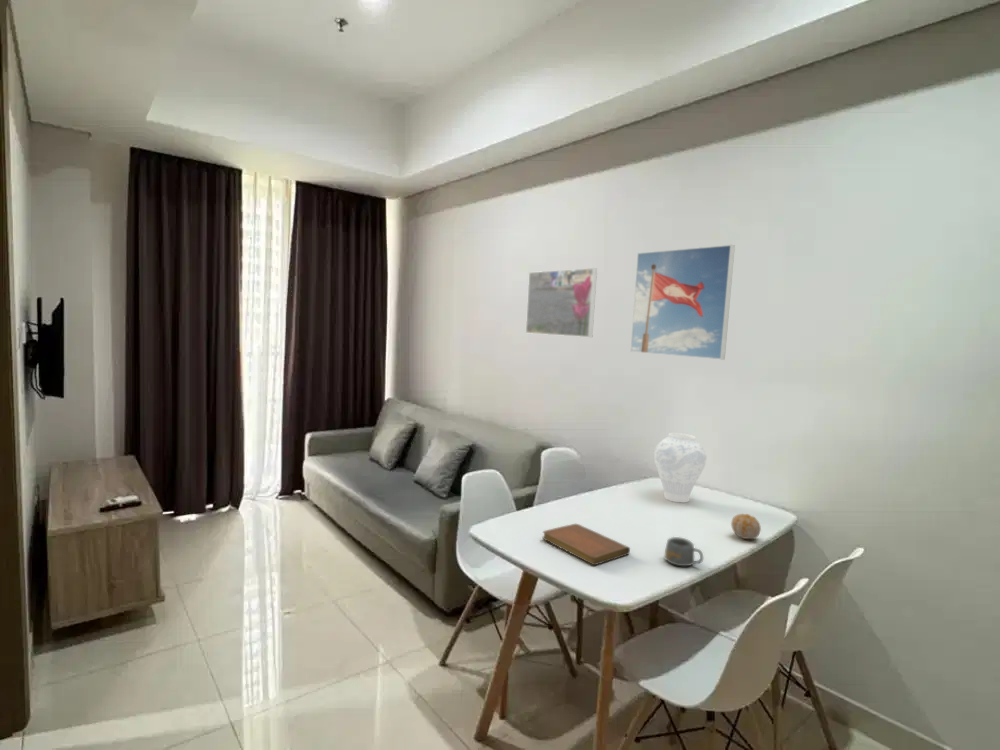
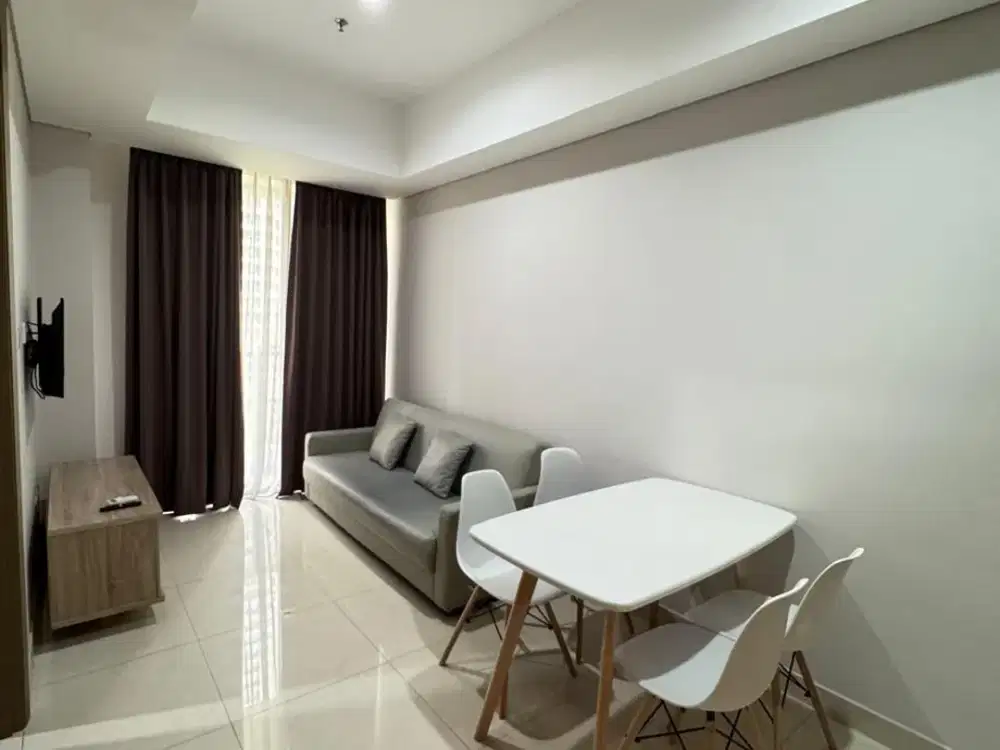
- vase [653,432,708,503]
- mug [664,536,704,567]
- notebook [542,523,631,566]
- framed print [525,267,598,338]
- fruit [730,513,762,540]
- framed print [629,244,736,361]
